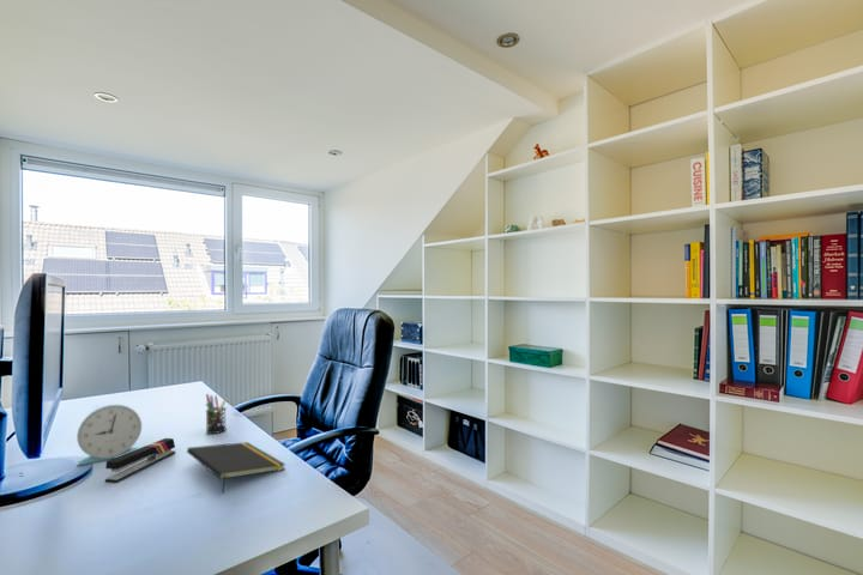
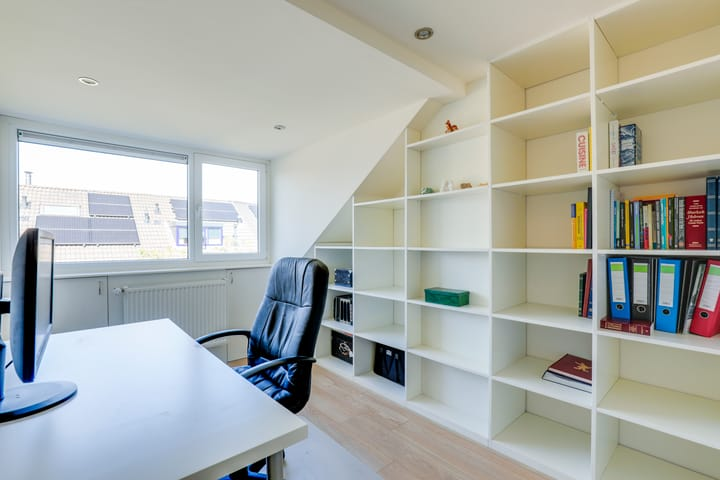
- stapler [104,437,176,484]
- alarm clock [76,404,143,466]
- pen holder [205,393,228,435]
- notepad [186,441,286,495]
